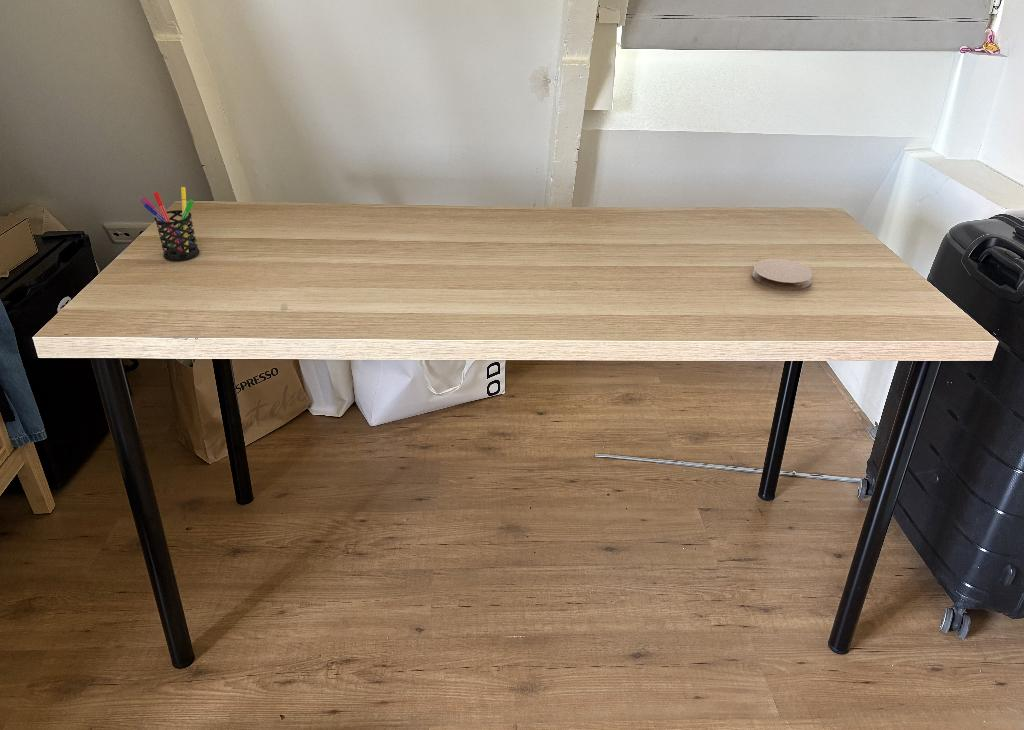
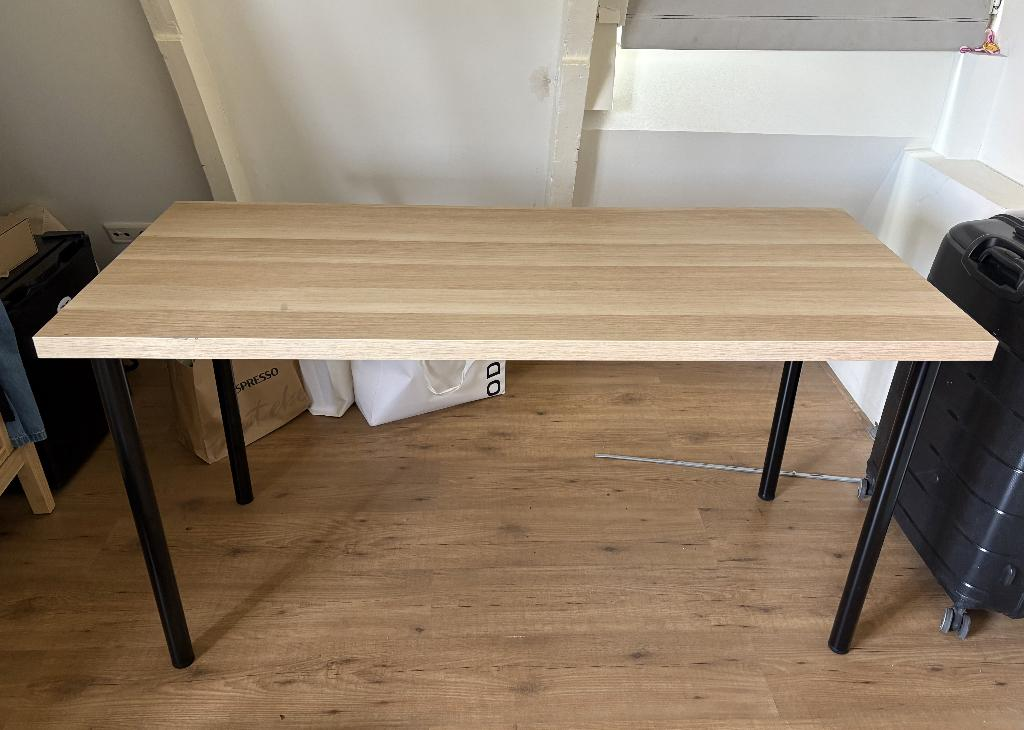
- pen holder [139,186,200,262]
- coaster [751,258,814,291]
